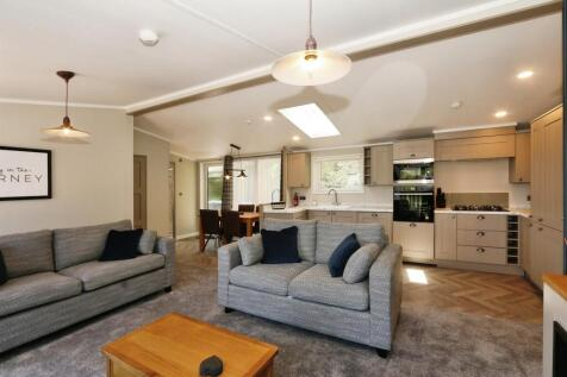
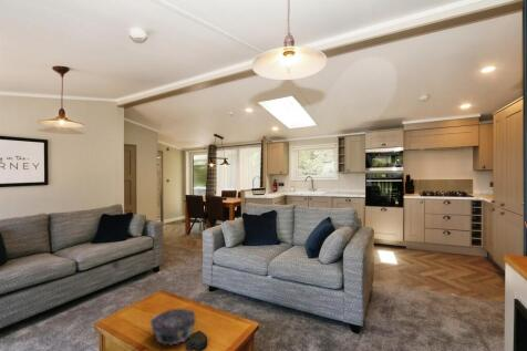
+ decorative bowl [149,308,197,347]
